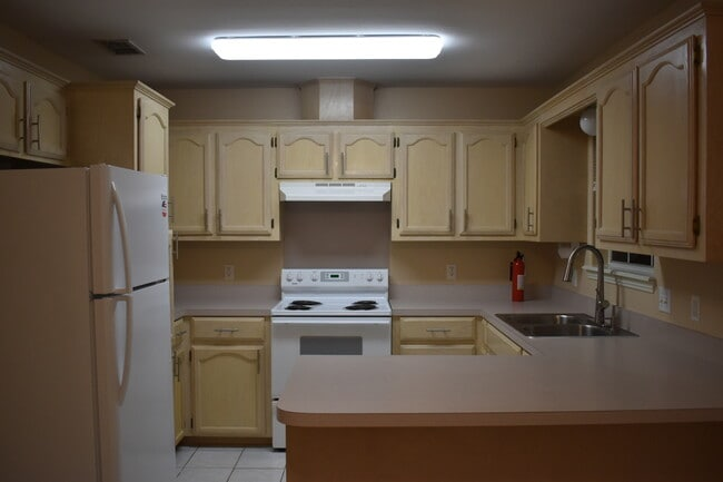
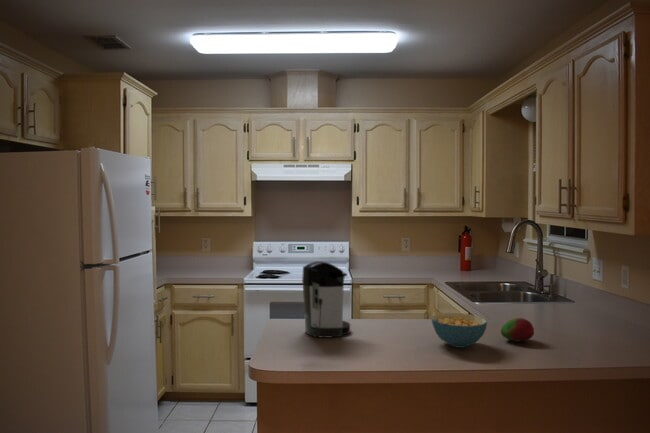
+ cereal bowl [430,312,488,349]
+ fruit [500,317,535,342]
+ coffee maker [301,260,351,339]
